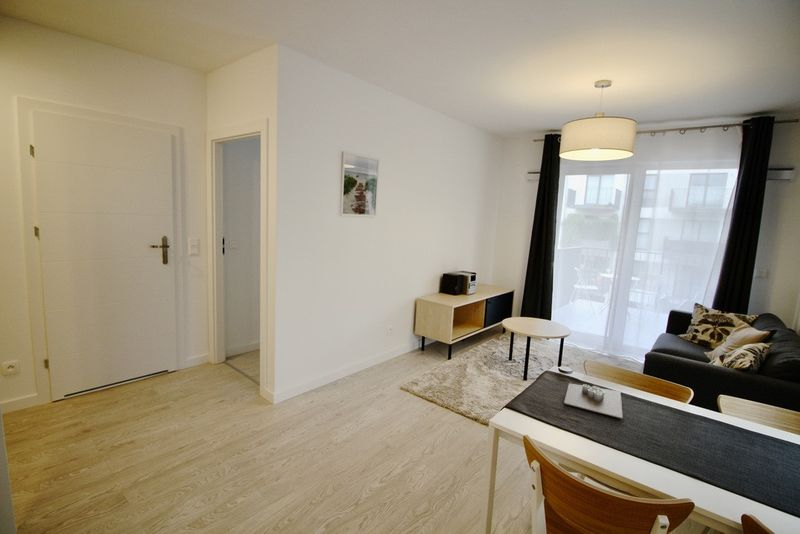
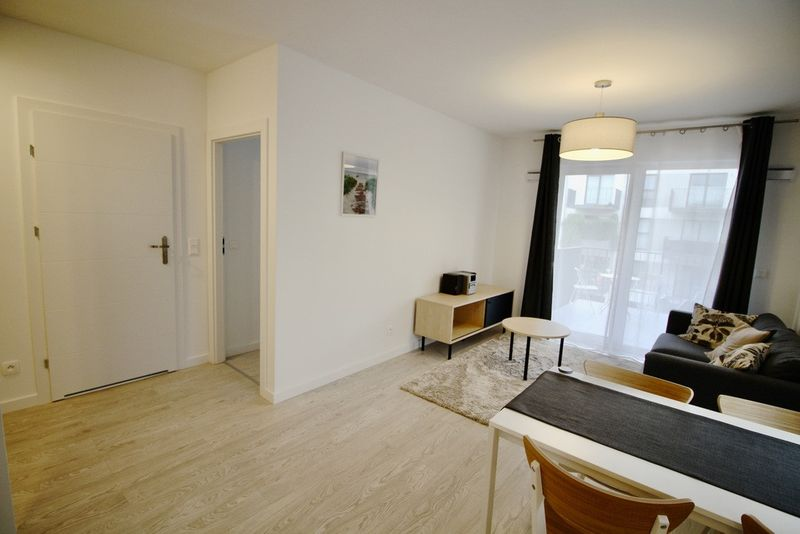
- candle [563,382,624,420]
